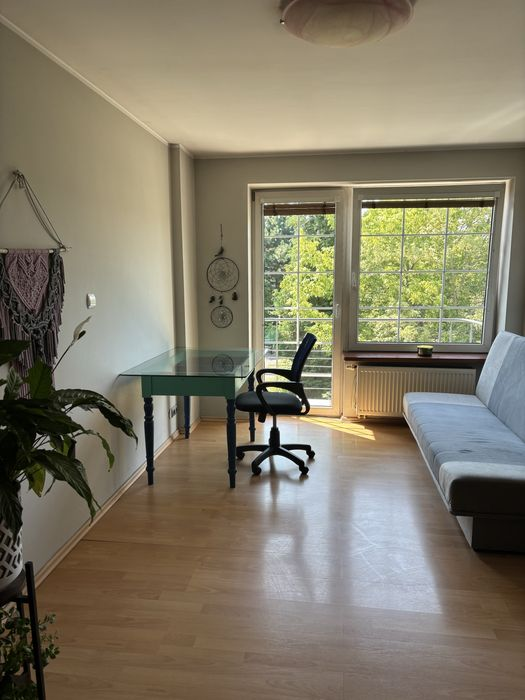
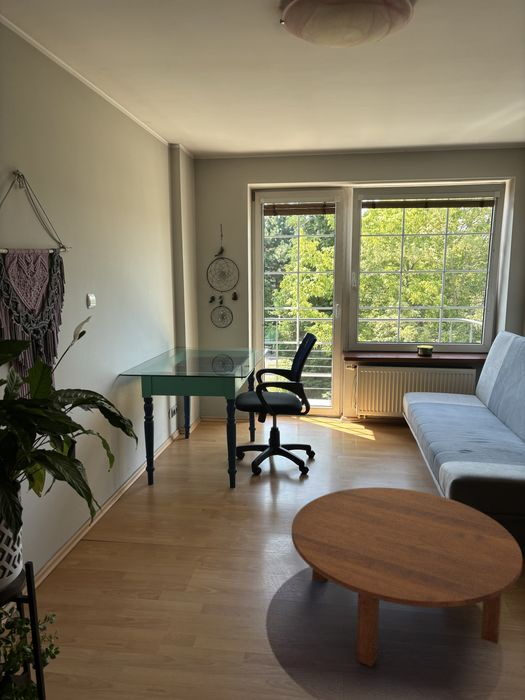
+ coffee table [291,486,524,668]
